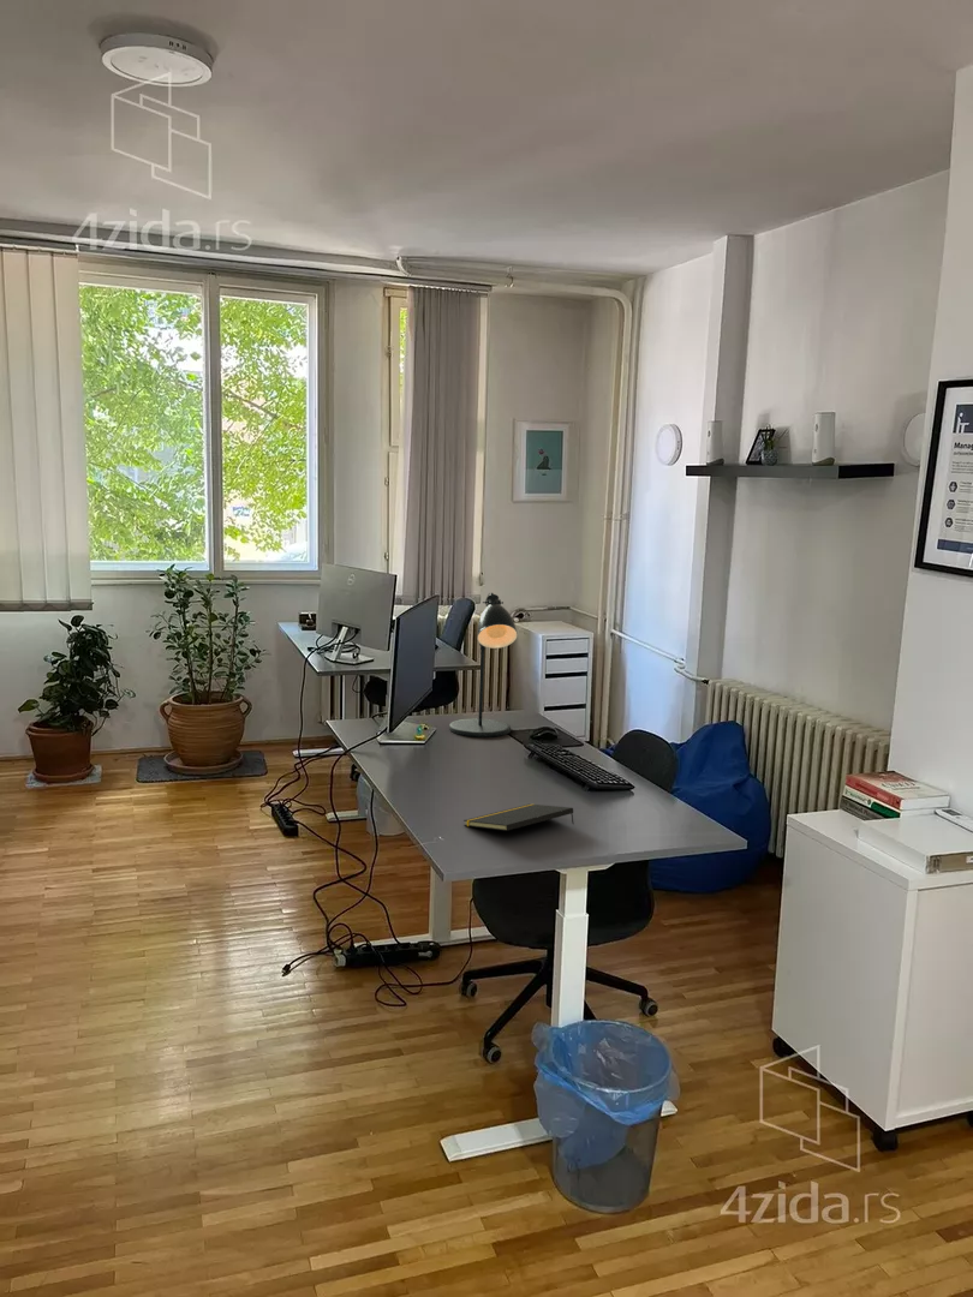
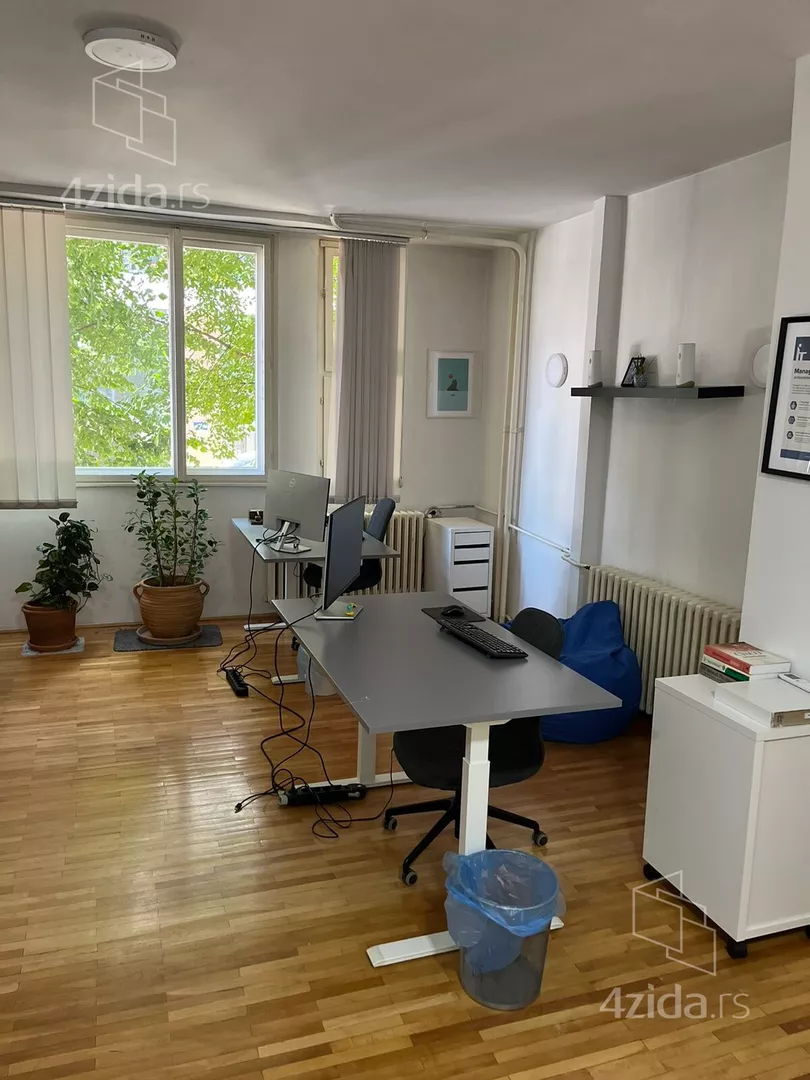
- notepad [462,802,574,832]
- desk lamp [448,592,519,739]
